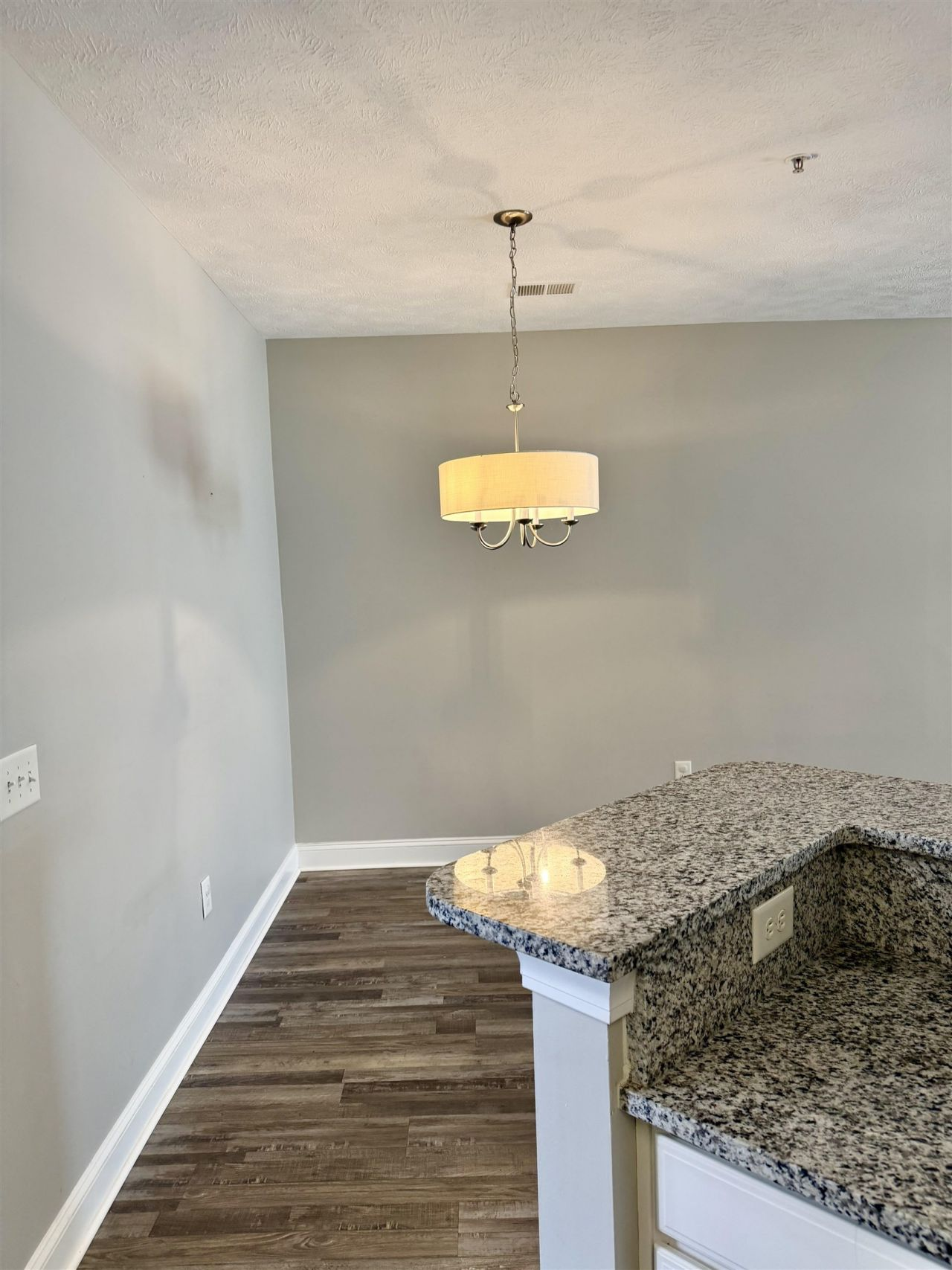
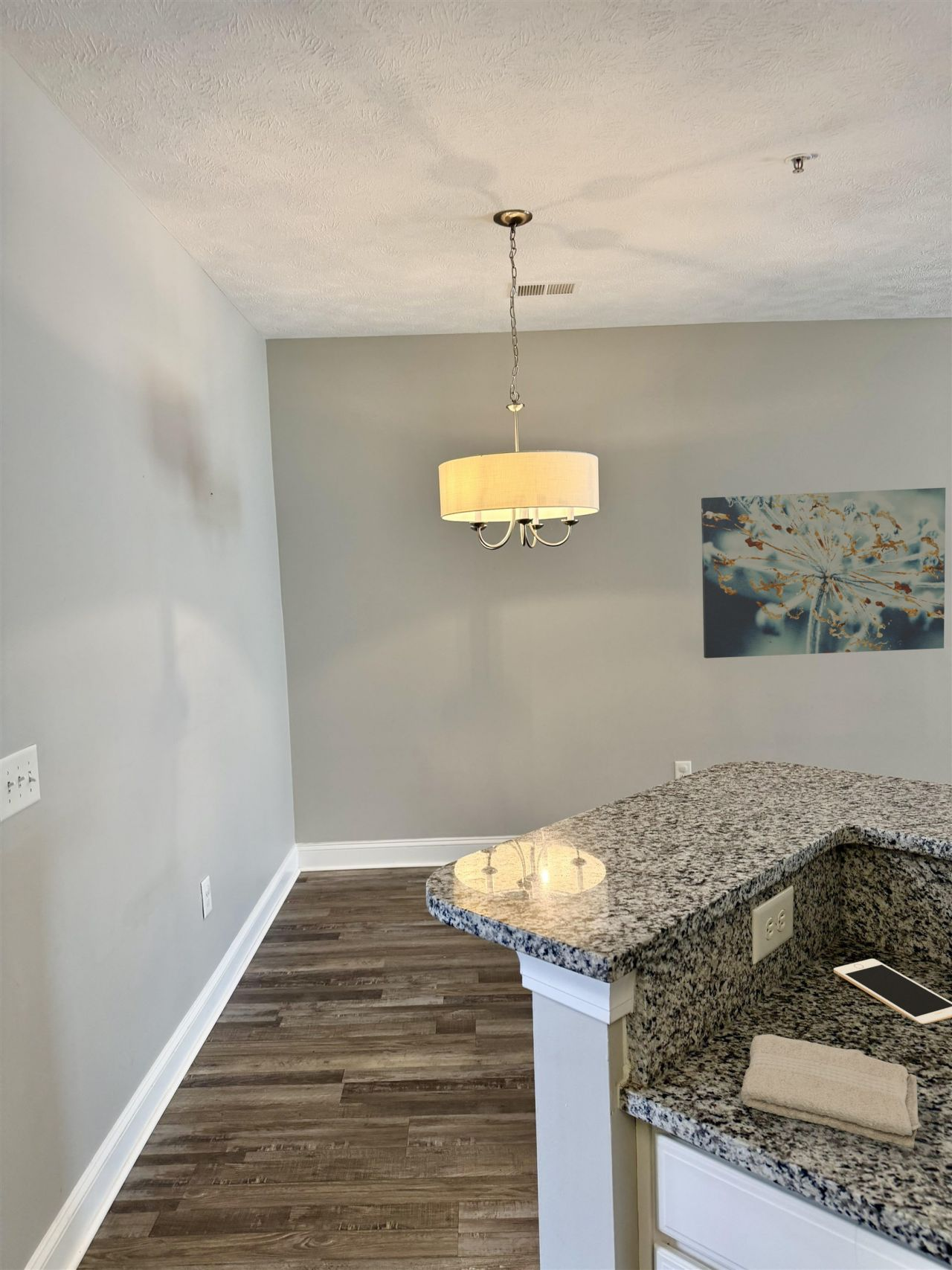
+ wall art [701,487,946,659]
+ washcloth [740,1033,922,1149]
+ cell phone [833,958,952,1024]
